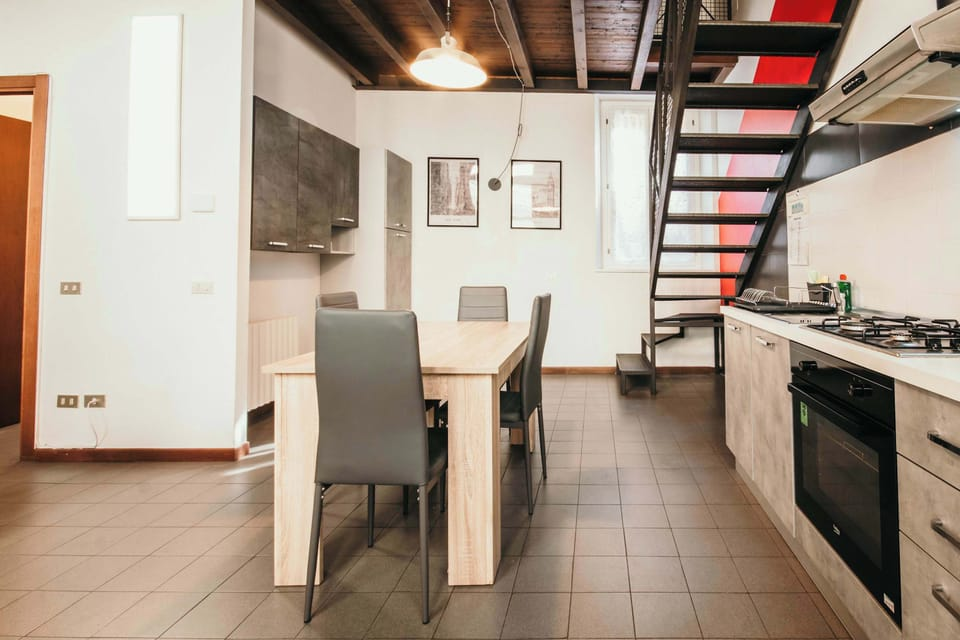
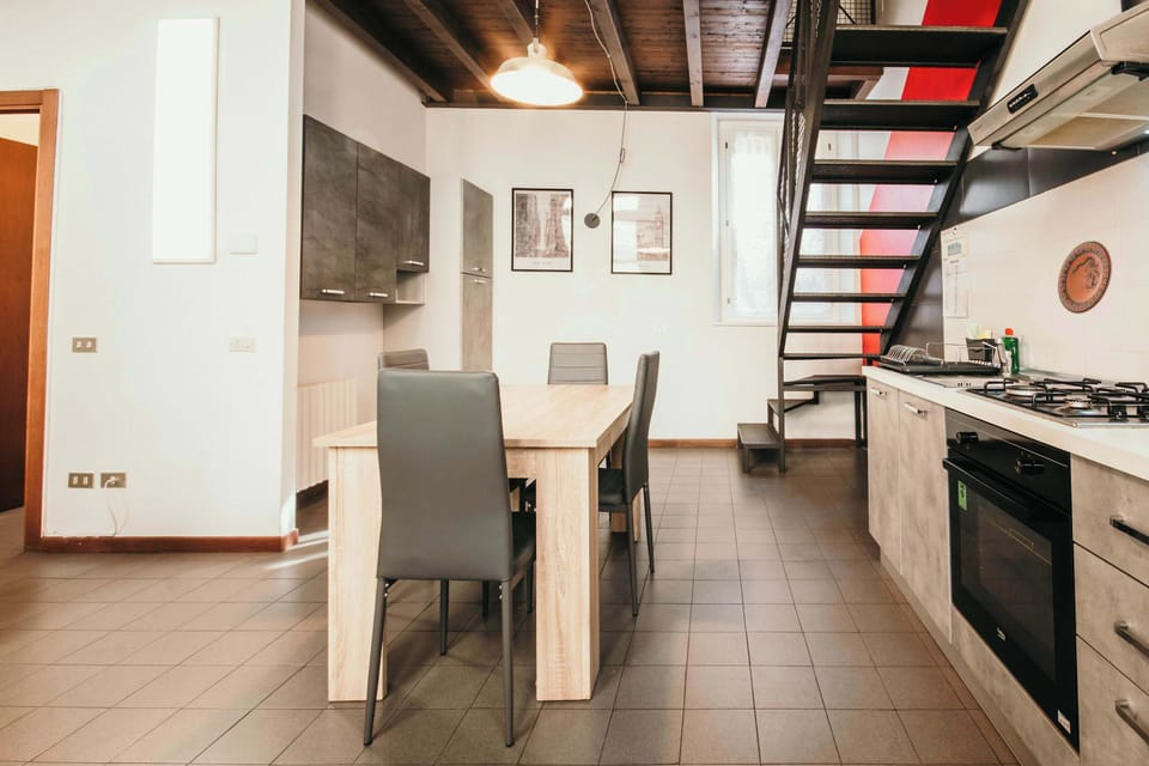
+ decorative plate [1057,239,1113,315]
